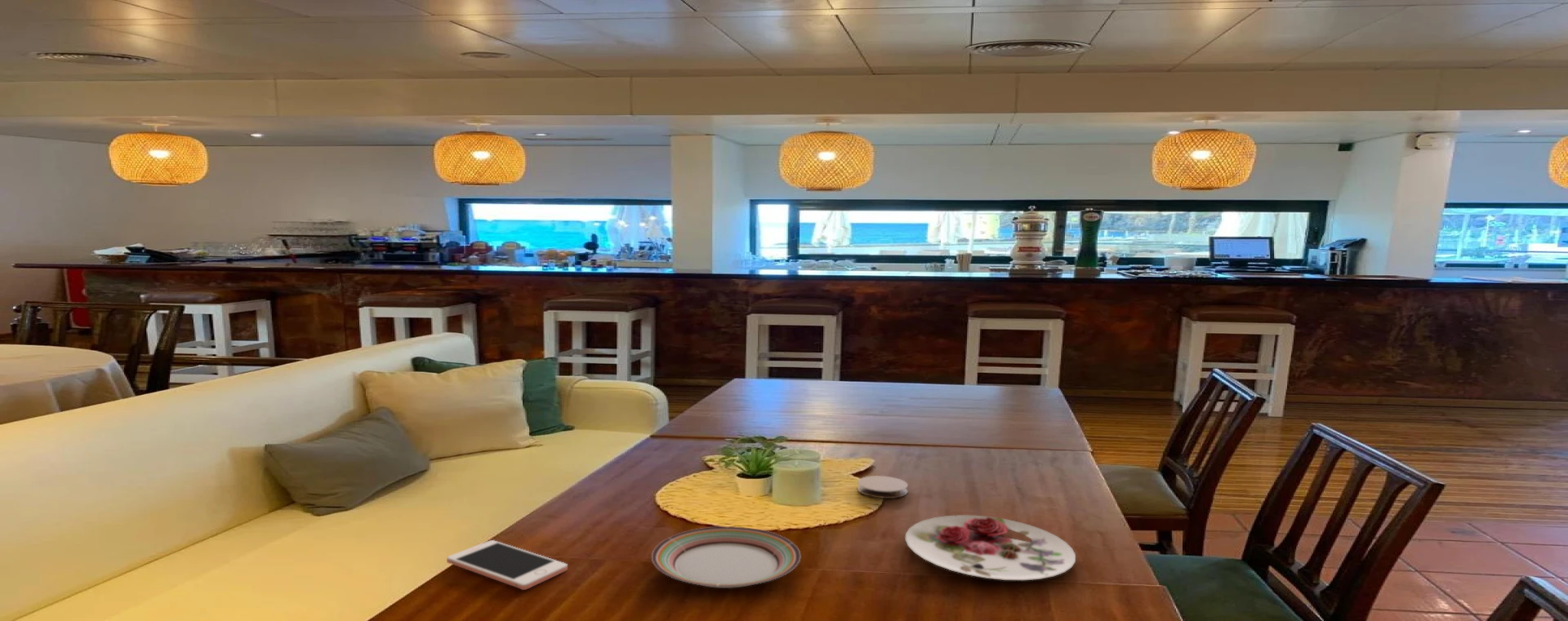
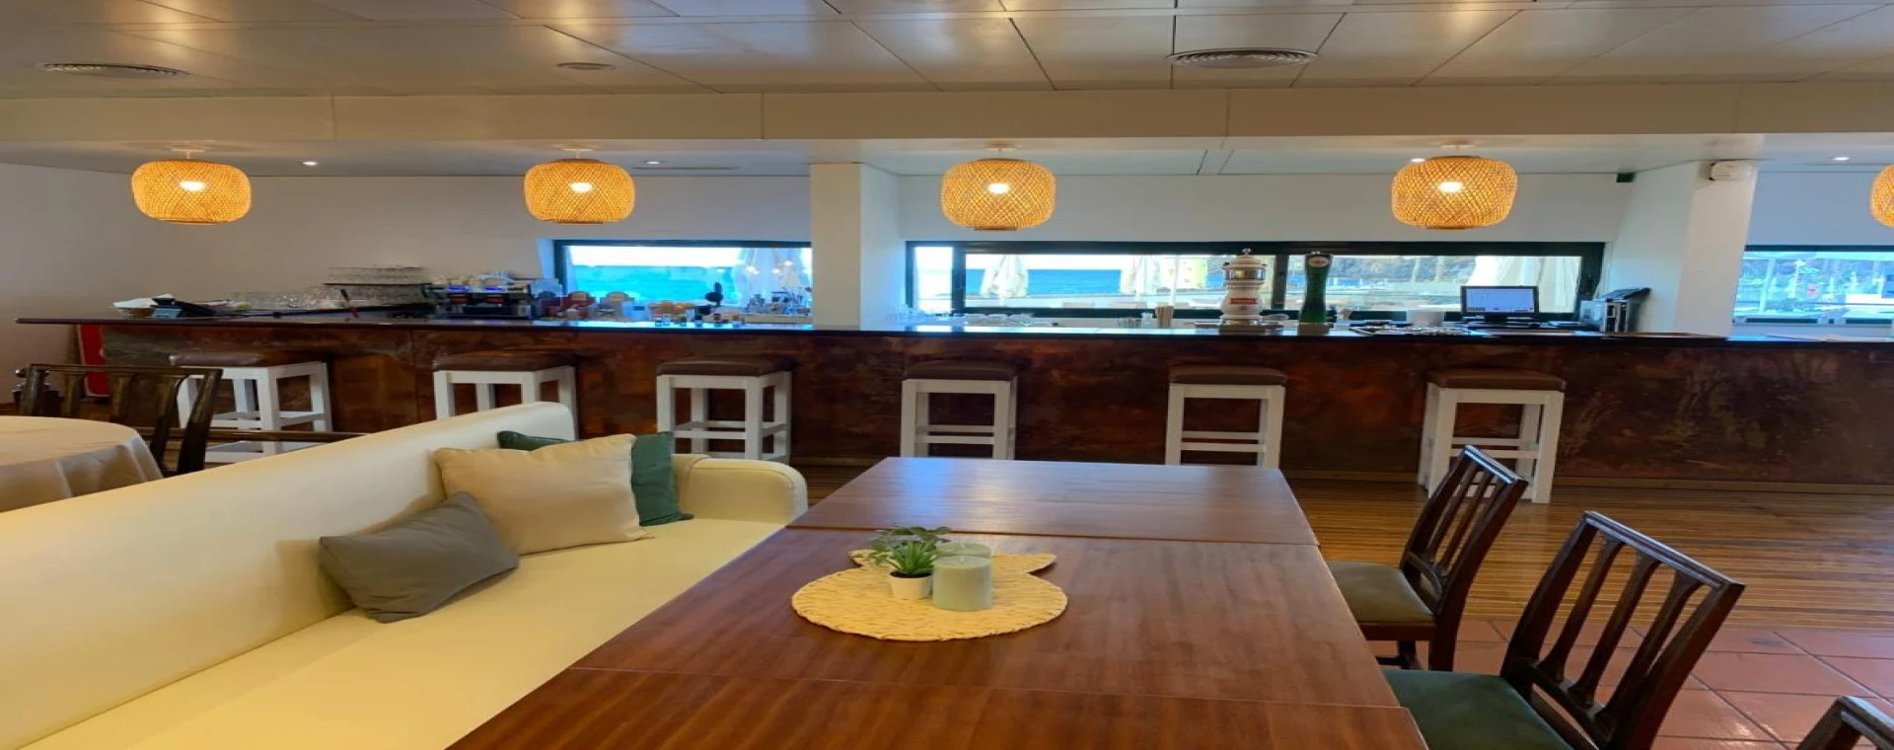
- plate [651,525,801,589]
- cell phone [446,539,568,591]
- plate [904,514,1076,581]
- coaster [857,475,909,499]
